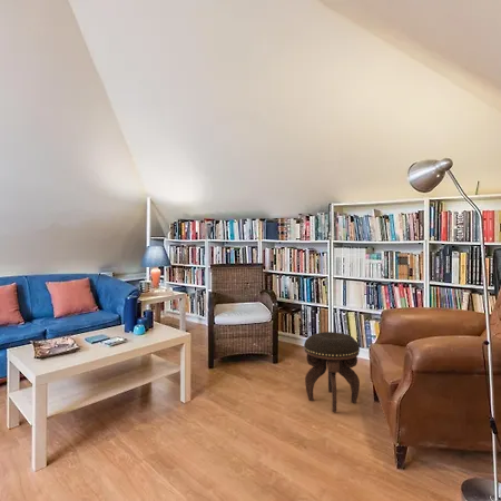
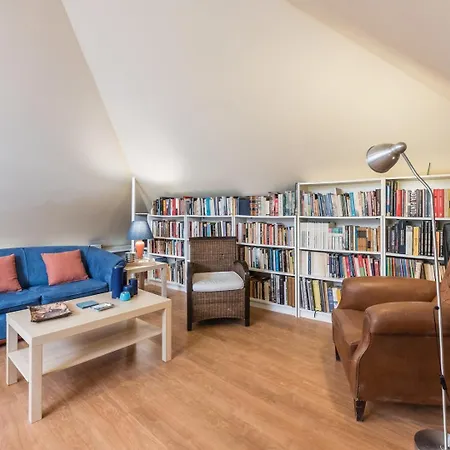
- footstool [303,331,361,413]
